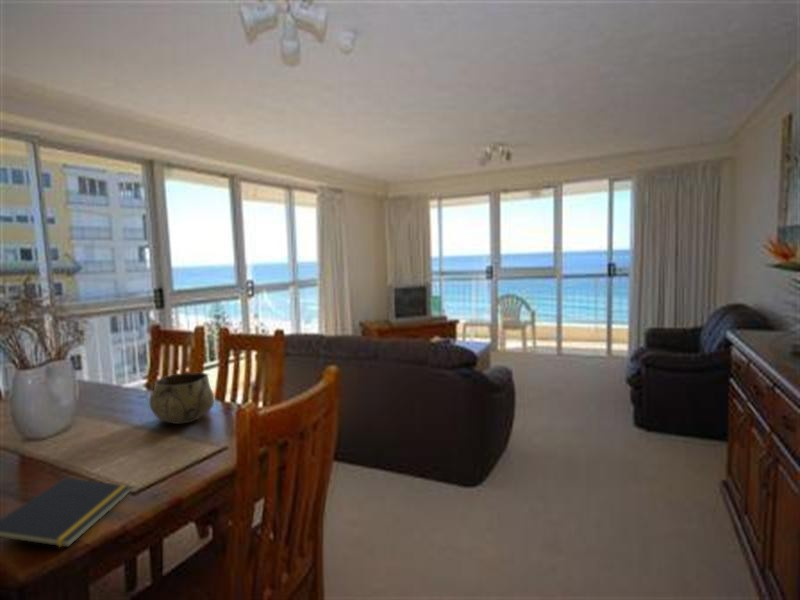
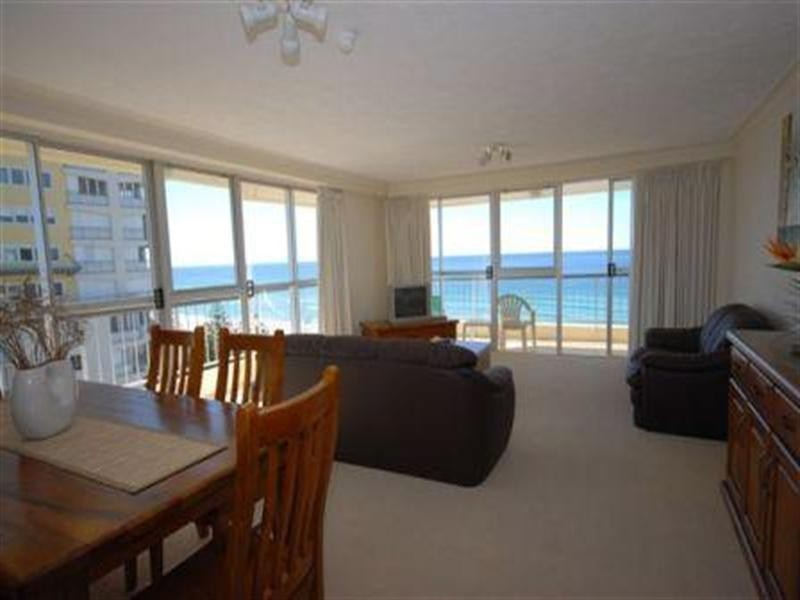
- decorative bowl [149,372,215,425]
- notepad [0,476,132,548]
